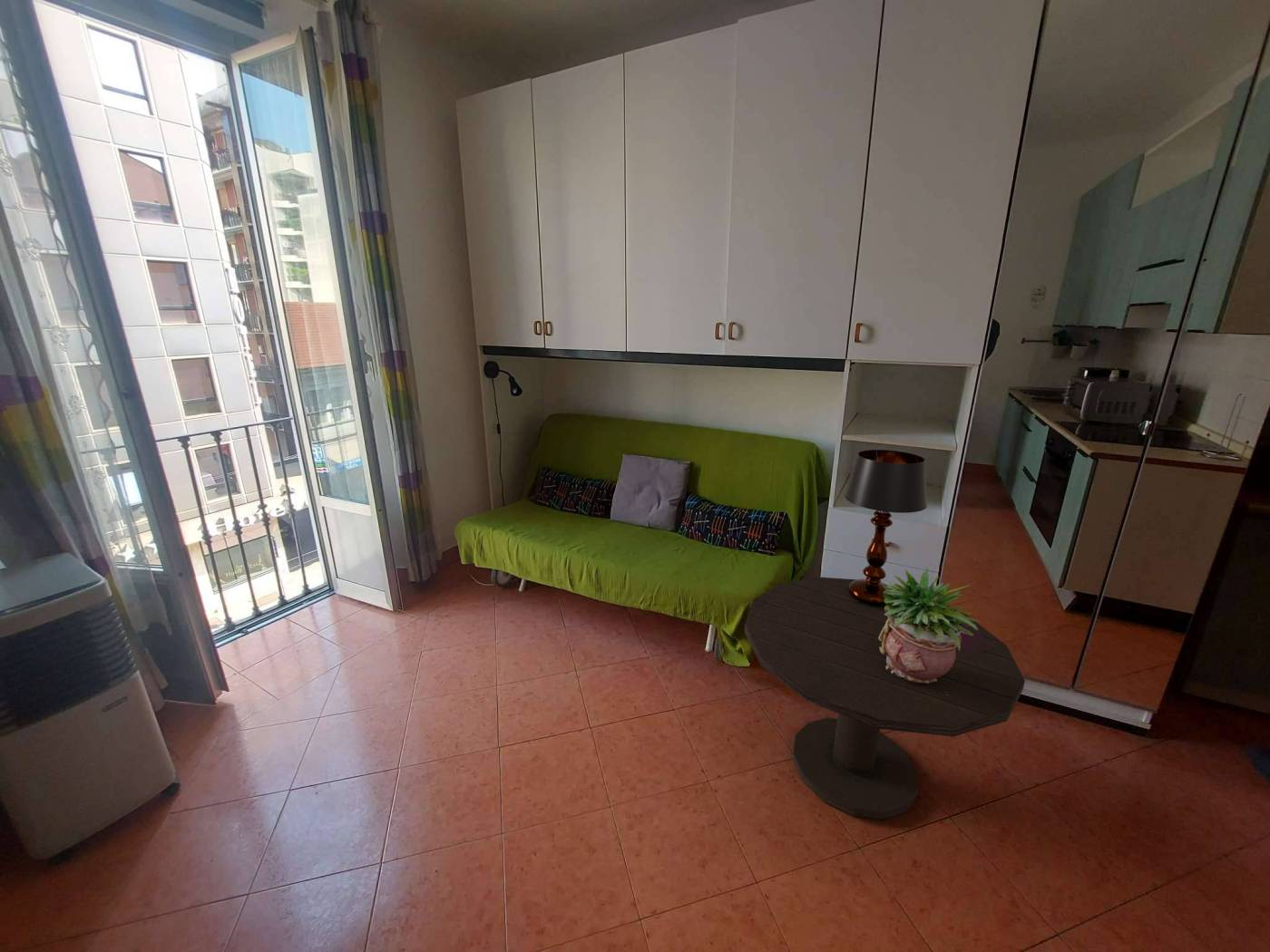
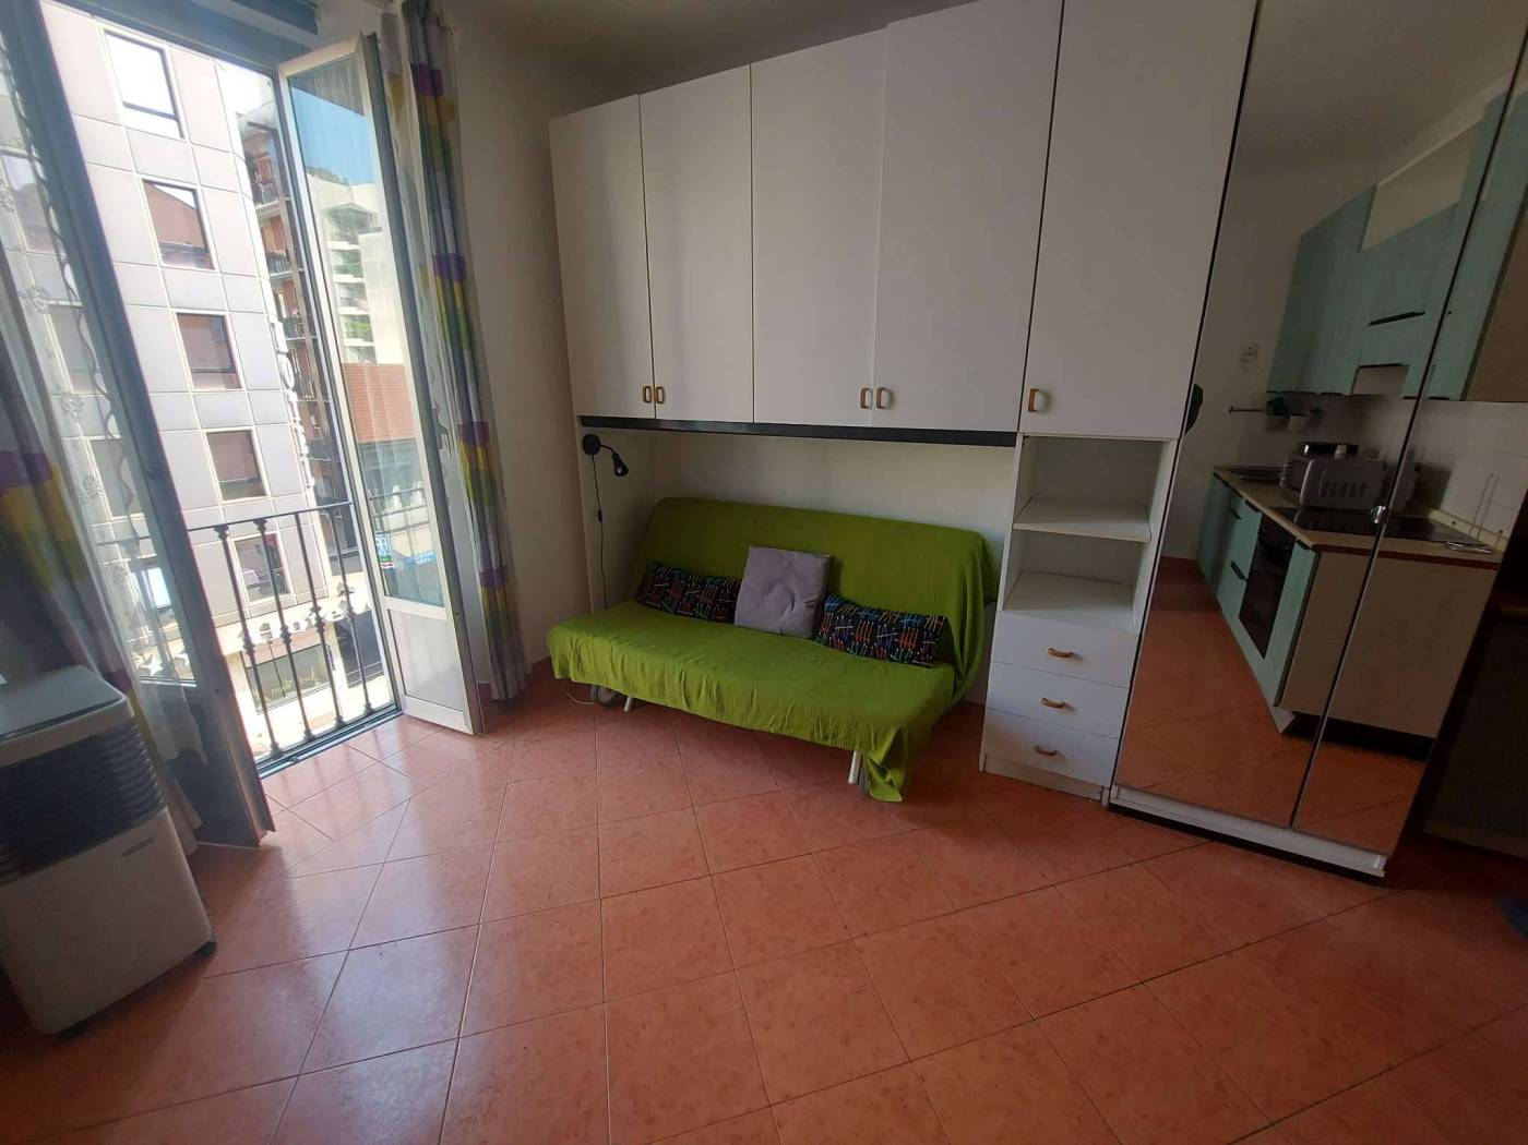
- table lamp [844,449,928,607]
- side table [744,577,1026,821]
- potted plant [878,567,980,693]
